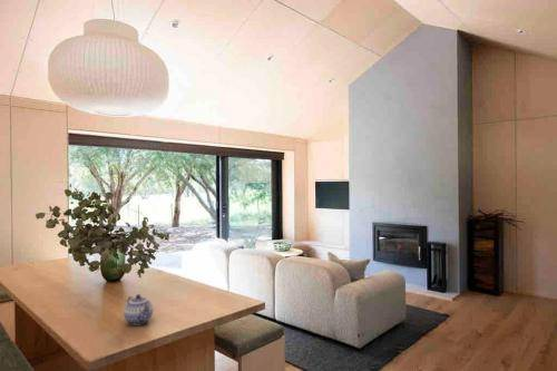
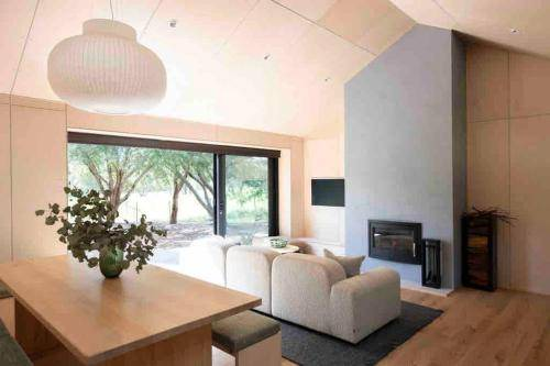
- teapot [123,293,154,326]
